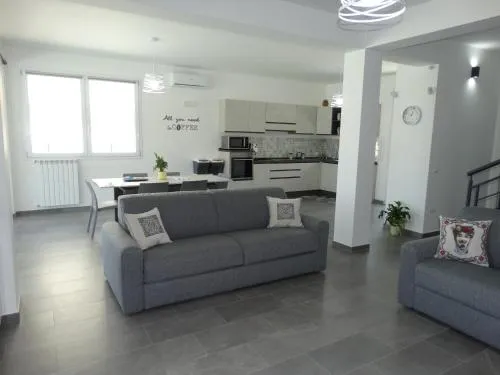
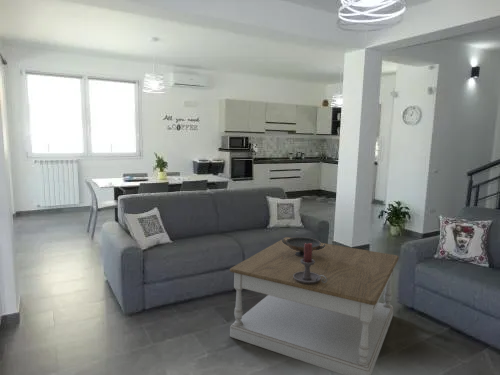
+ coffee table [229,236,400,375]
+ candle holder [293,243,327,284]
+ decorative bowl [281,236,325,257]
